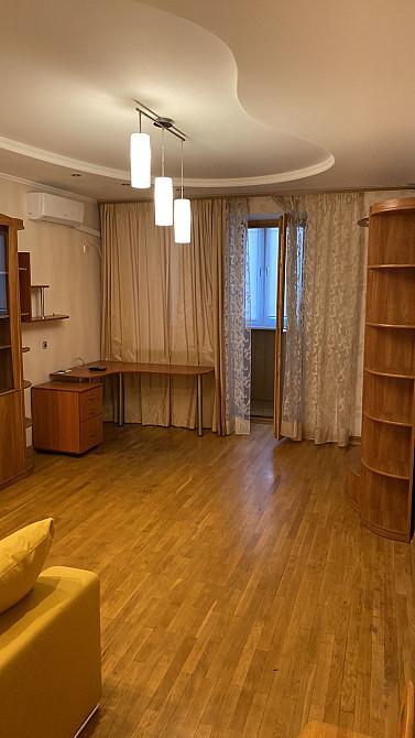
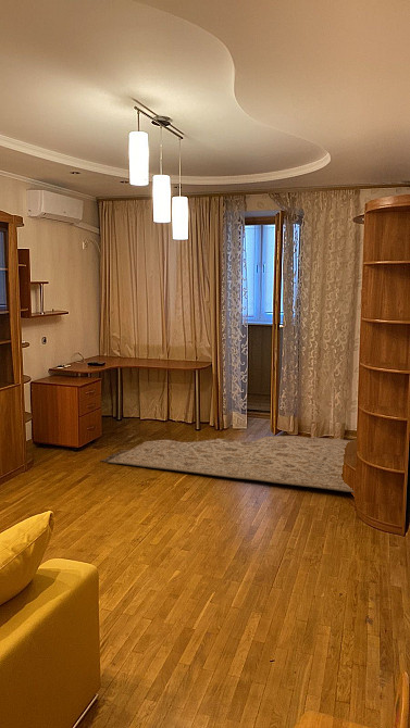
+ rug [100,435,356,493]
